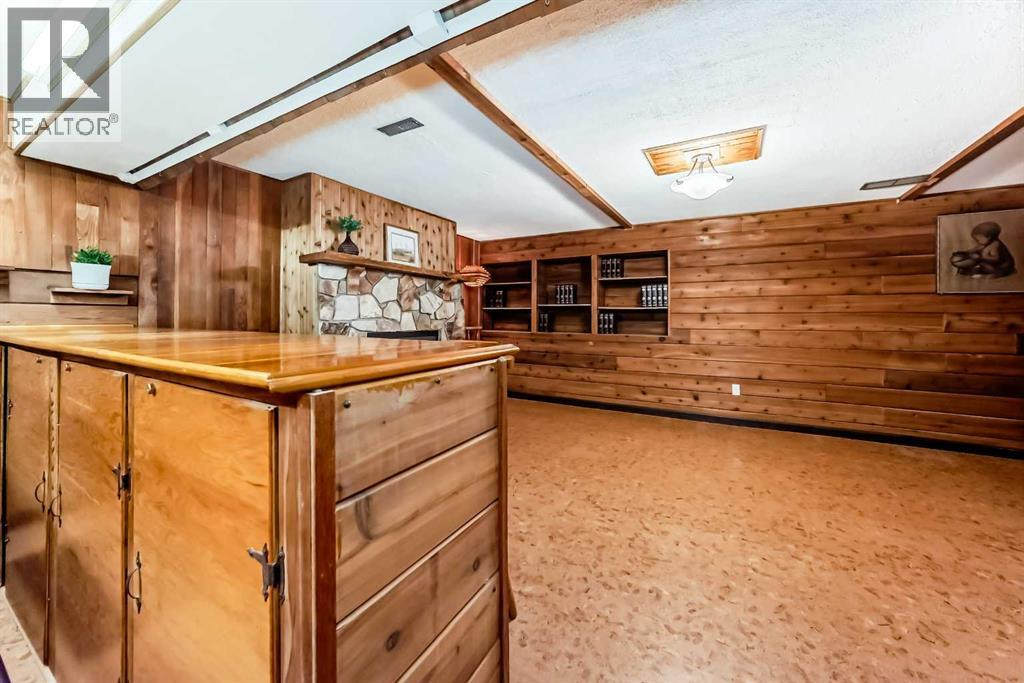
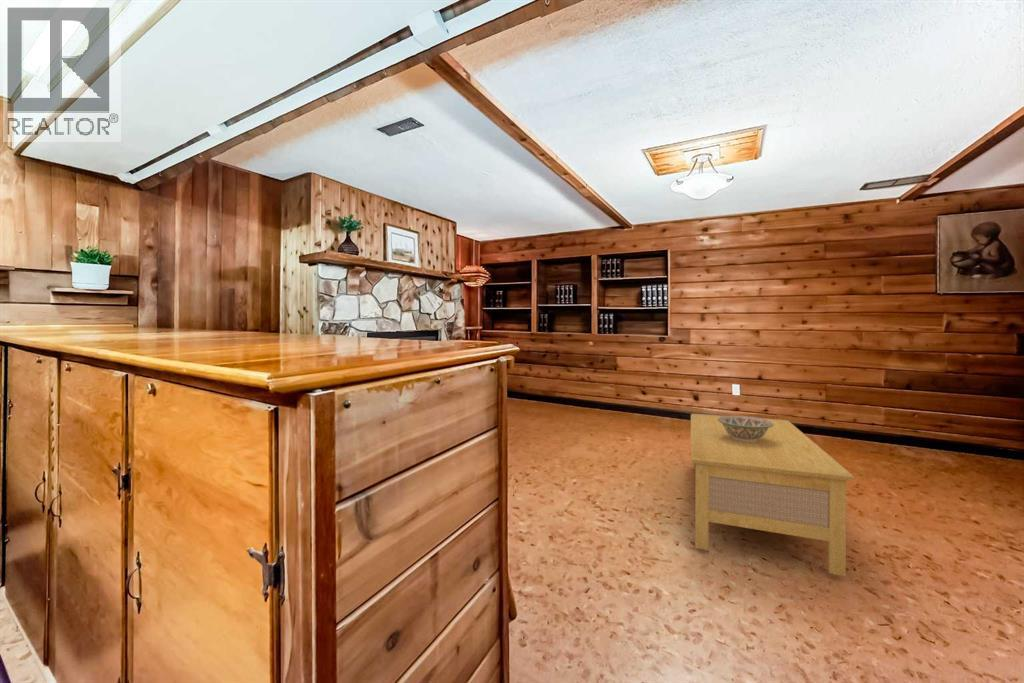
+ decorative bowl [718,415,774,442]
+ coffee table [690,413,856,577]
